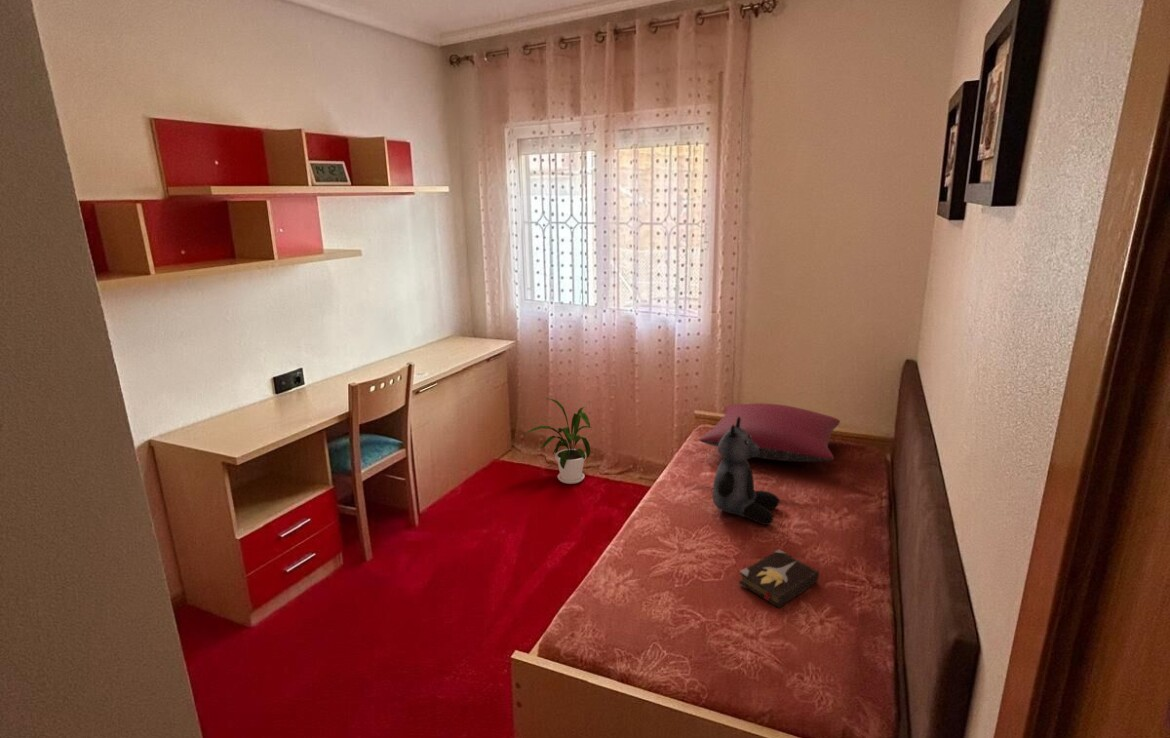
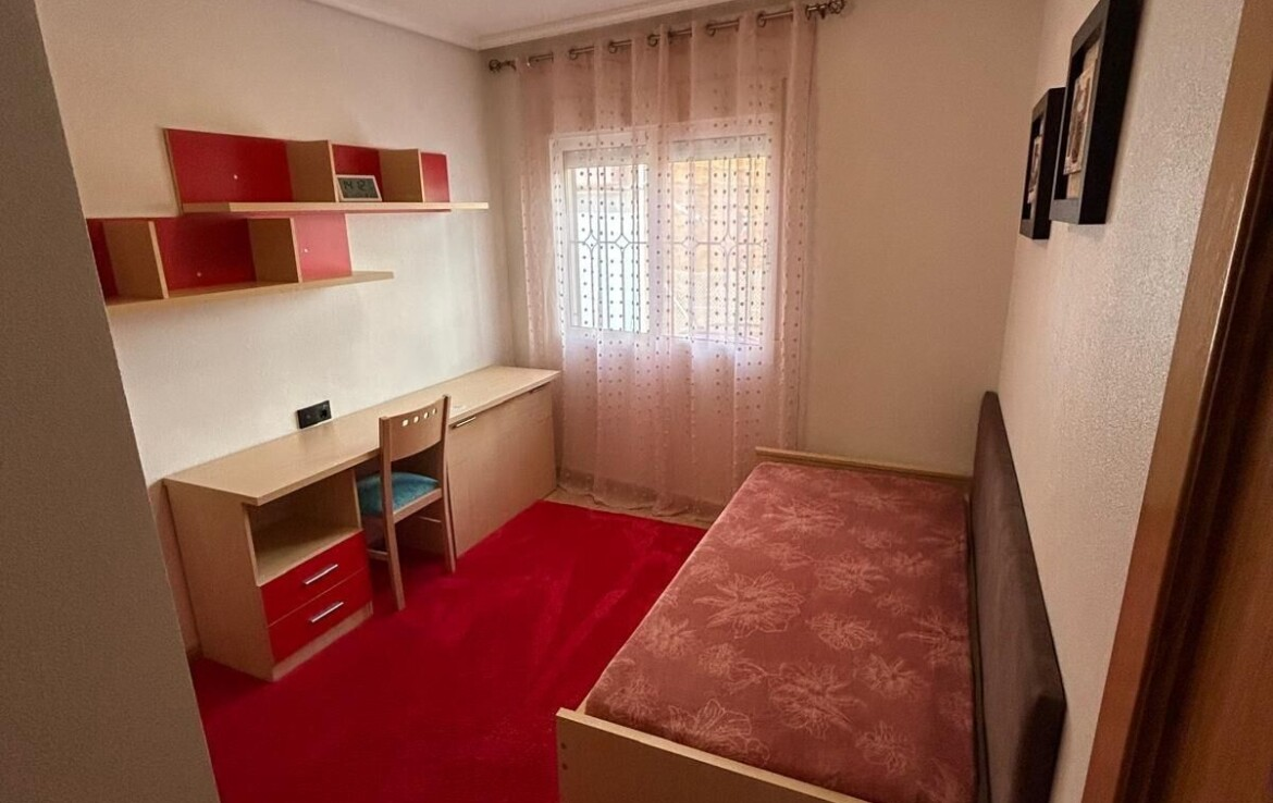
- hardback book [738,548,820,609]
- house plant [522,397,593,485]
- teddy bear [711,417,780,526]
- pillow [698,402,841,463]
